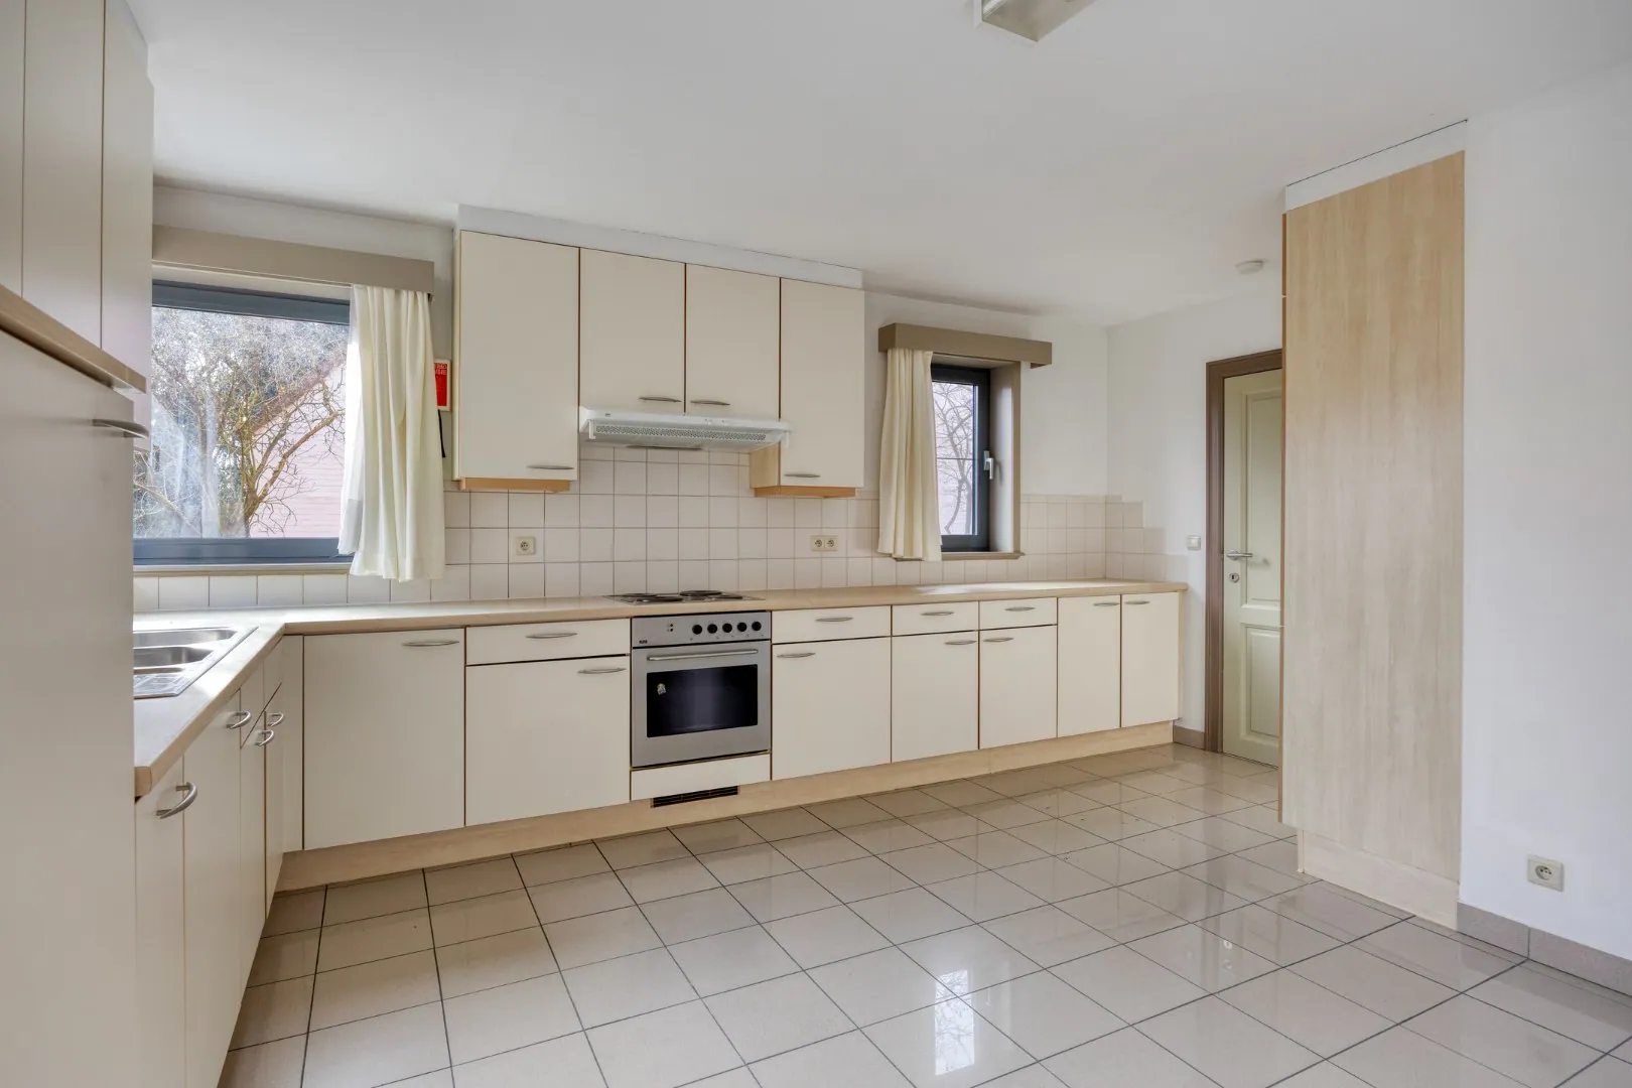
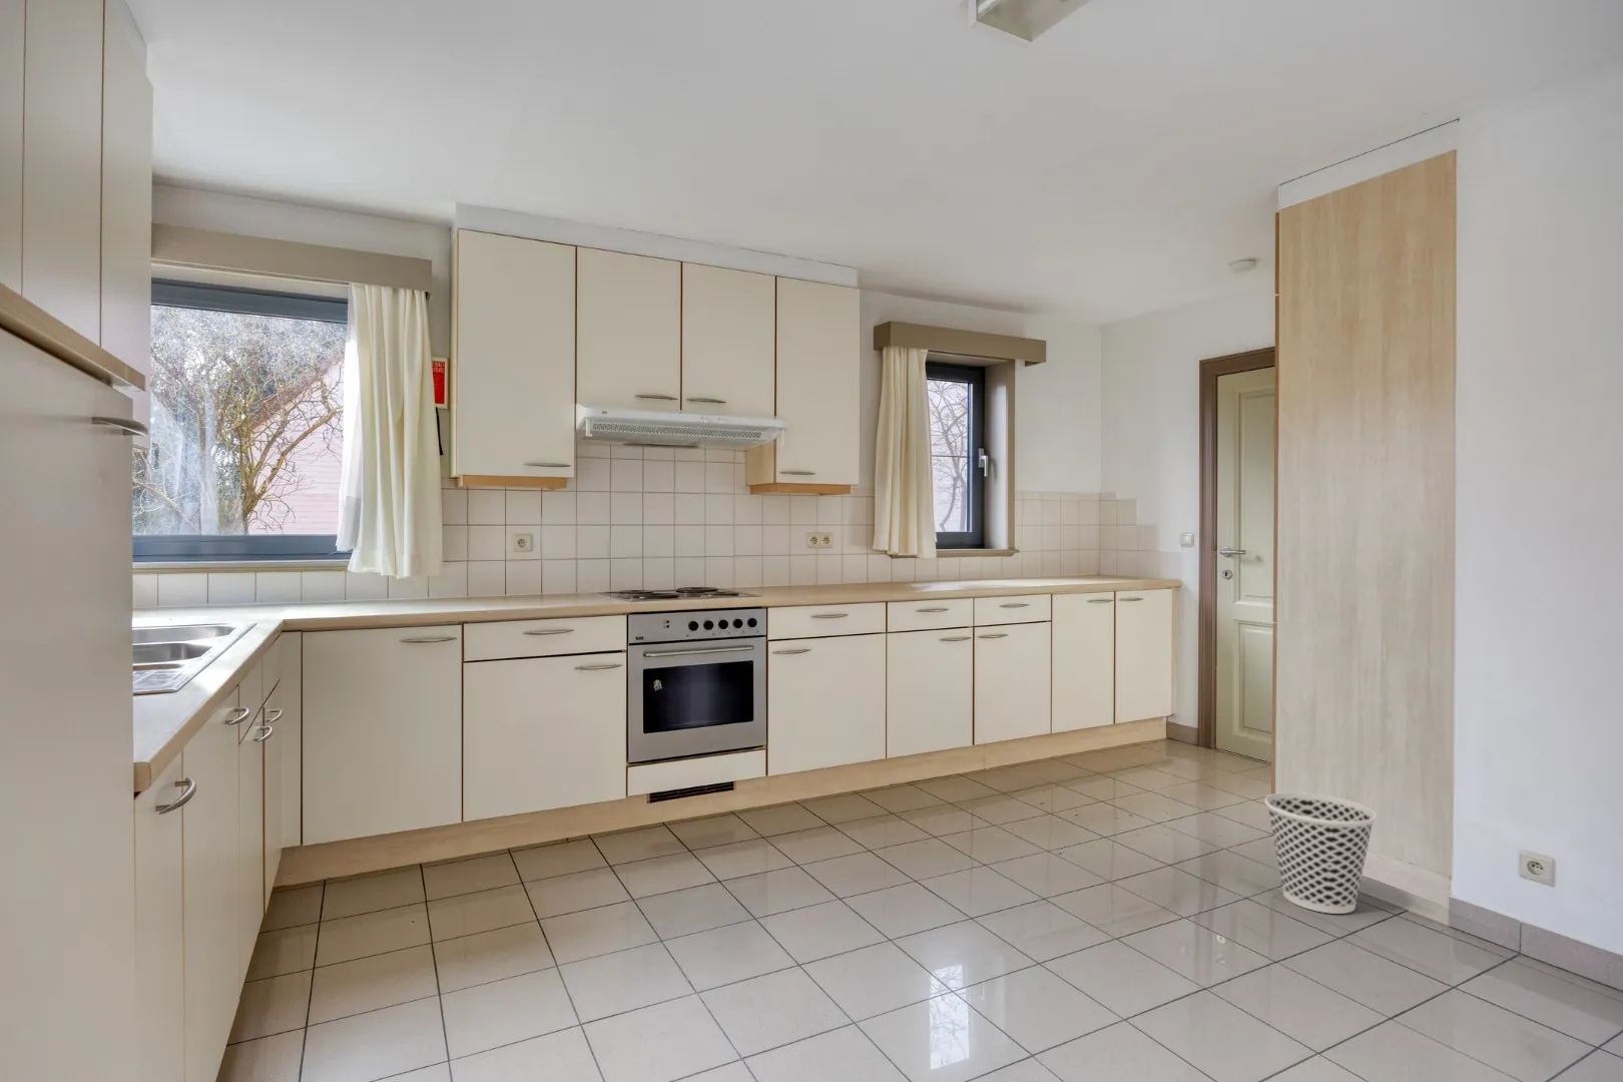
+ wastebasket [1264,791,1378,914]
